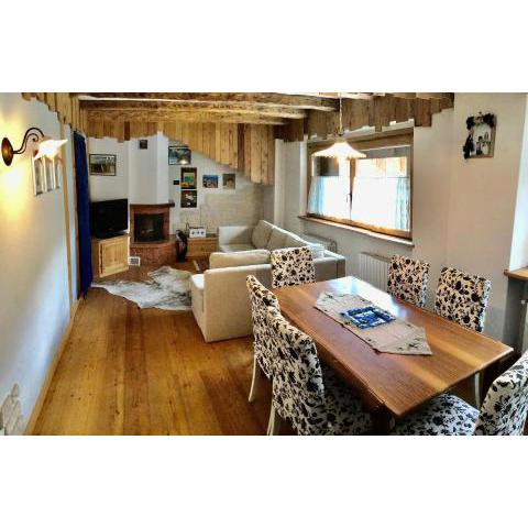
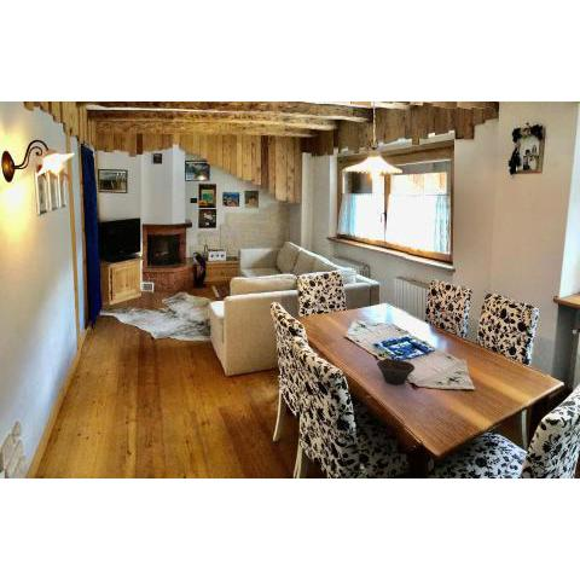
+ bowl [376,356,416,385]
